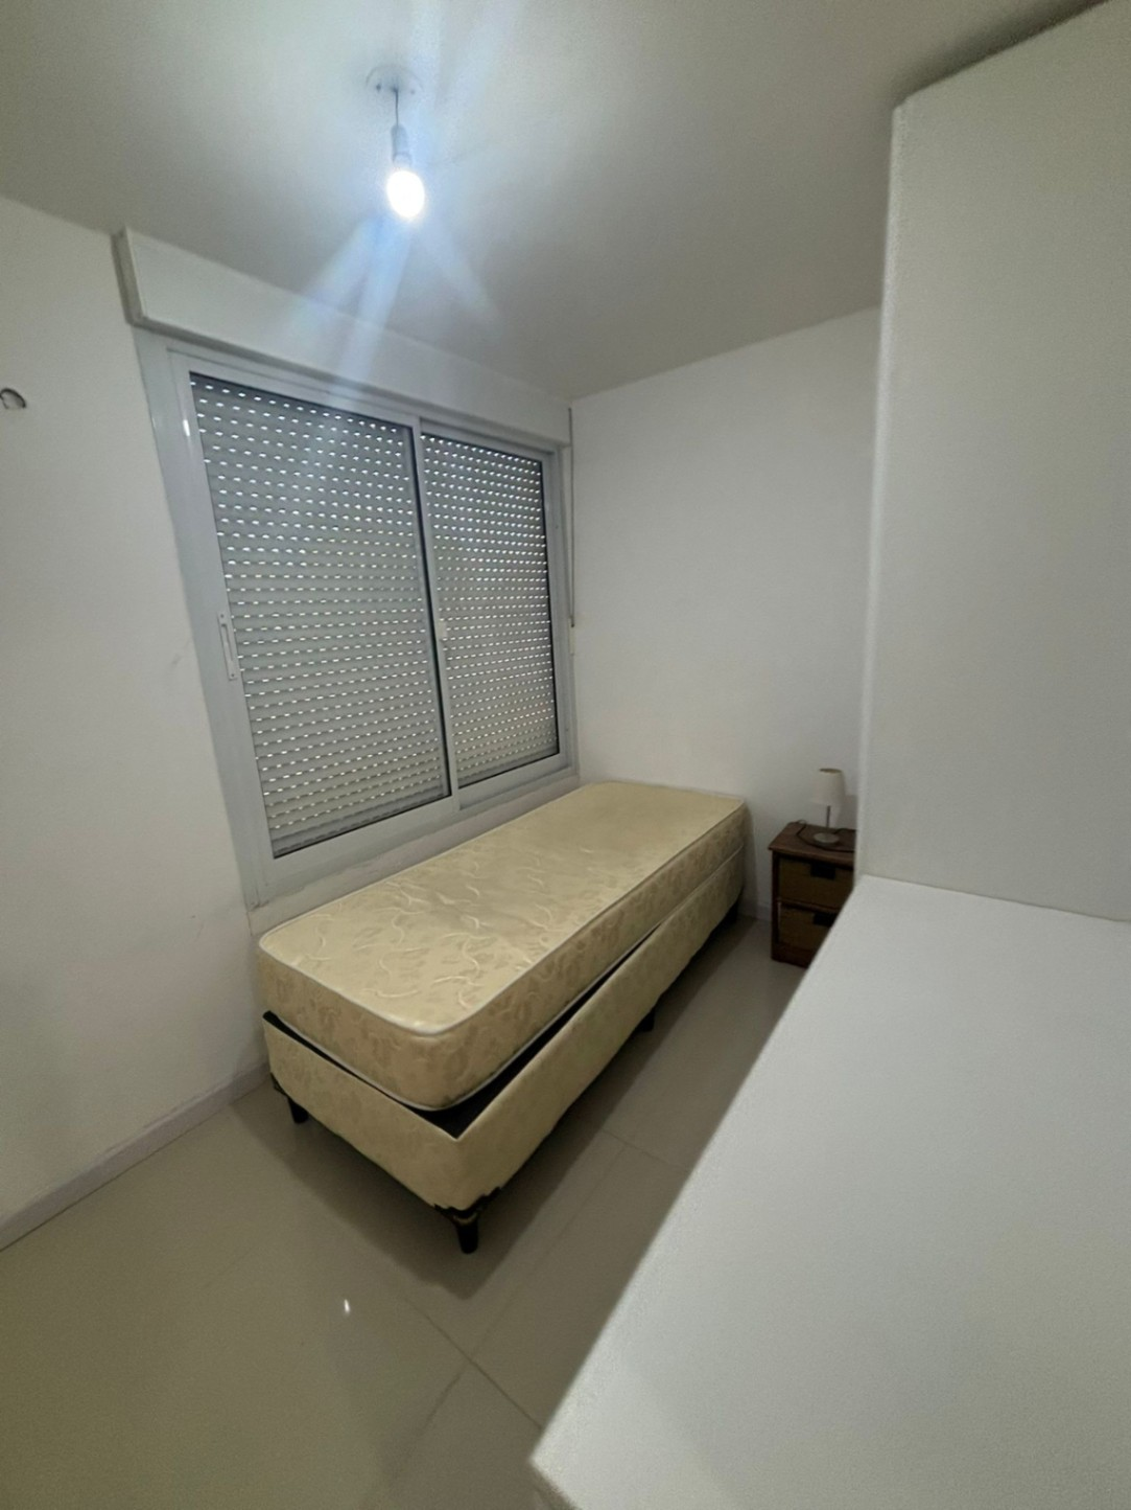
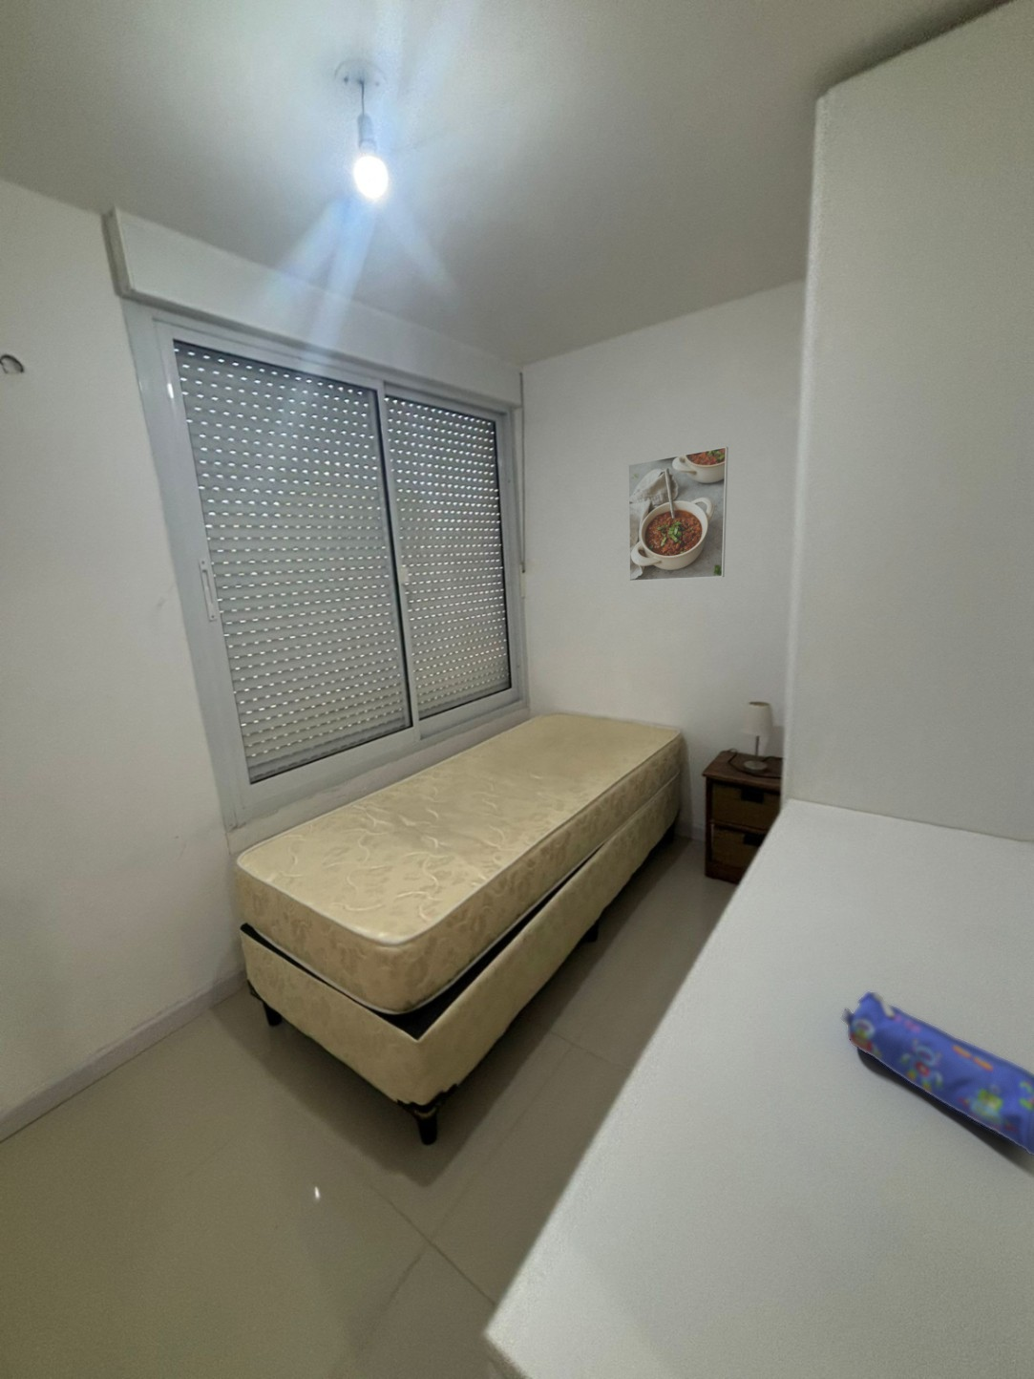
+ pencil case [841,990,1034,1157]
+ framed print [628,446,730,582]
